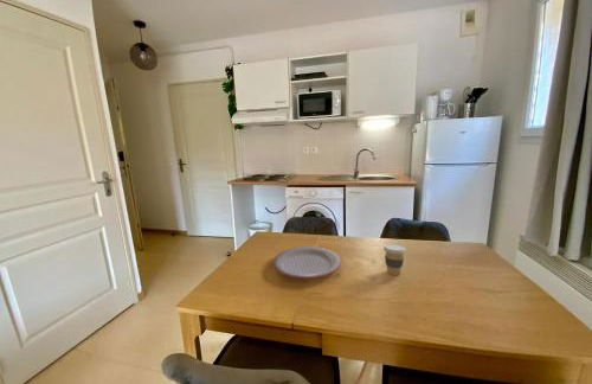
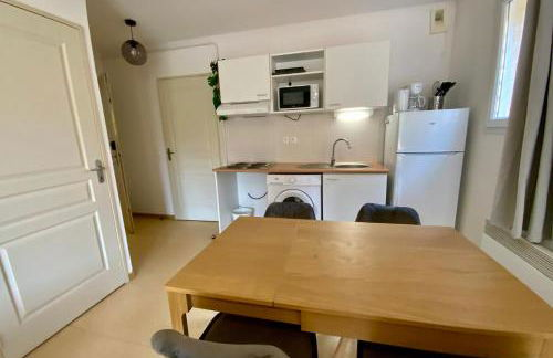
- plate [272,245,342,280]
- coffee cup [382,243,406,276]
